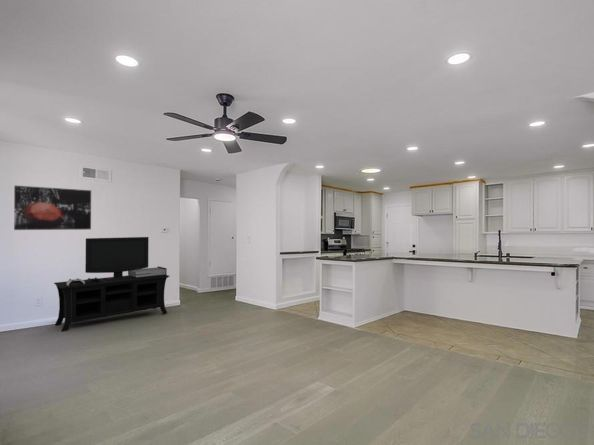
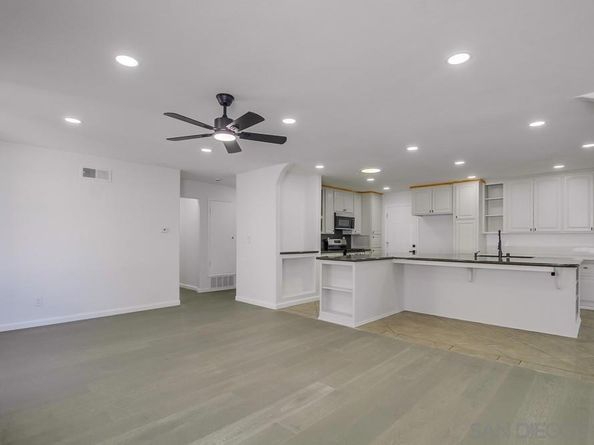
- wall art [13,185,92,231]
- media console [53,236,170,333]
